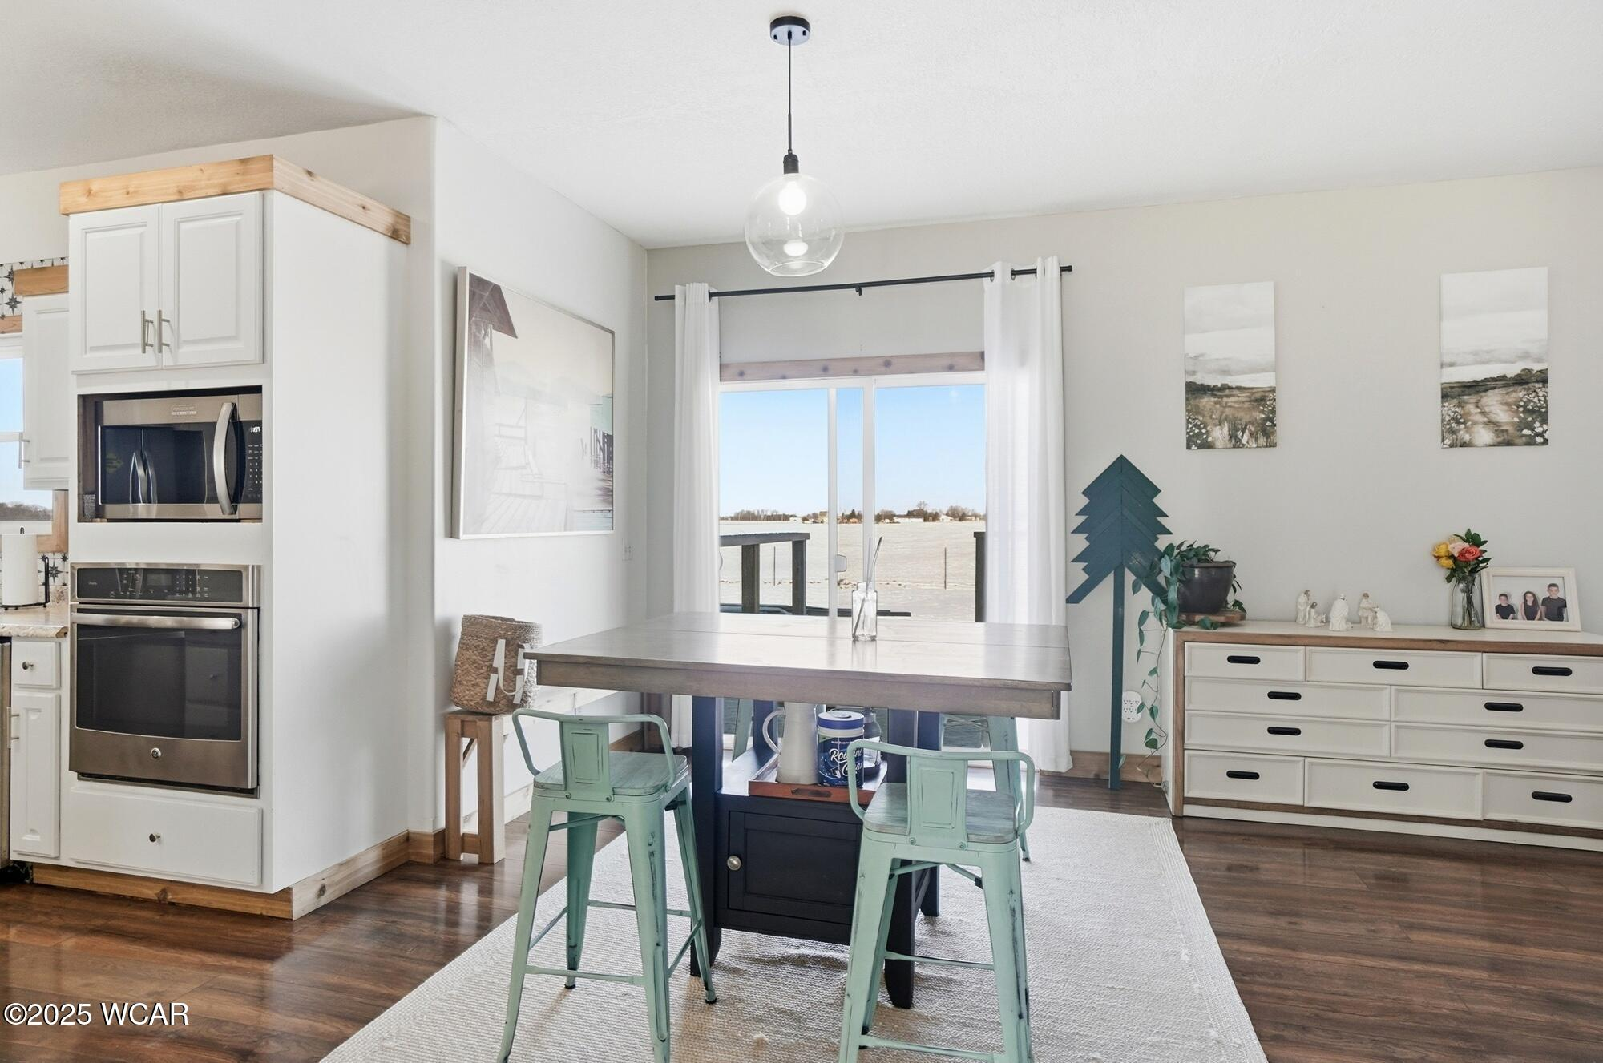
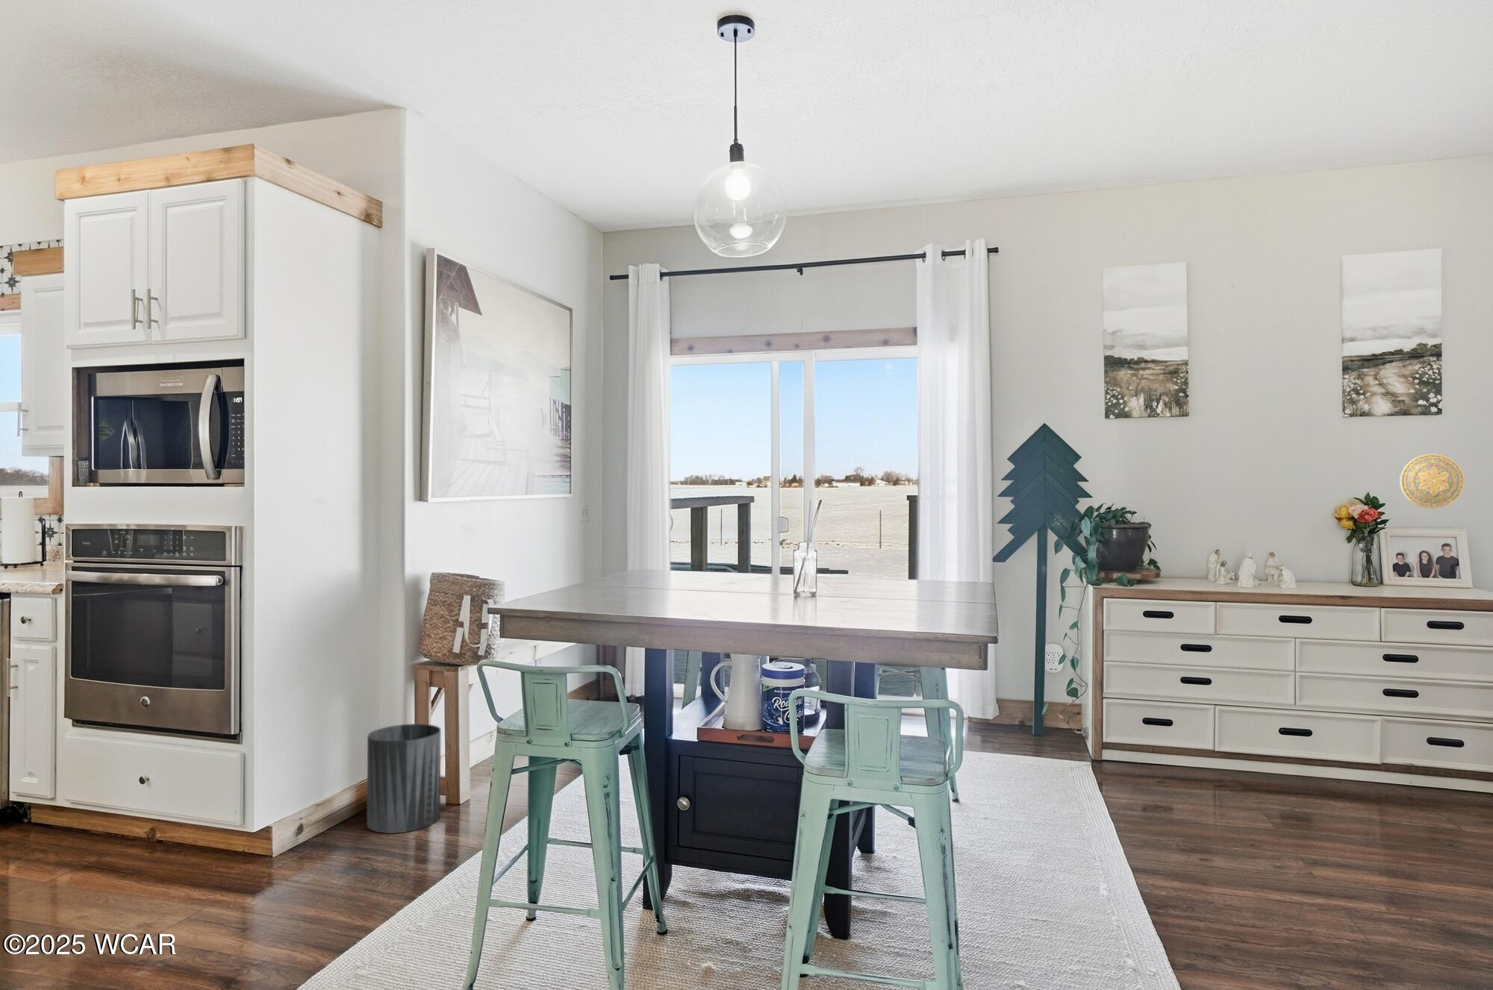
+ trash can [366,723,441,834]
+ decorative plate [1399,454,1464,508]
